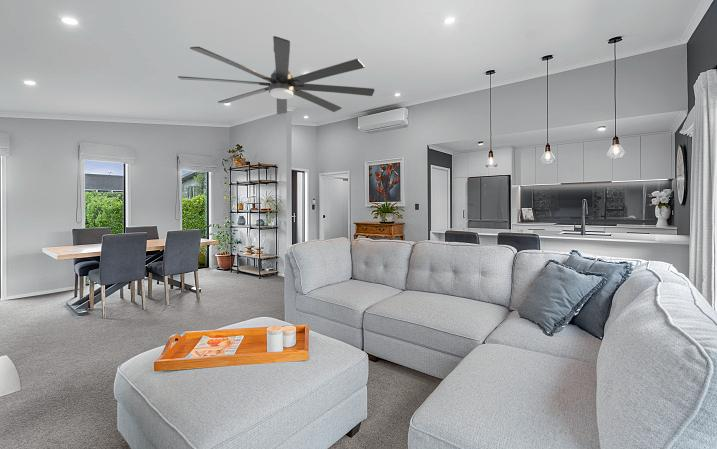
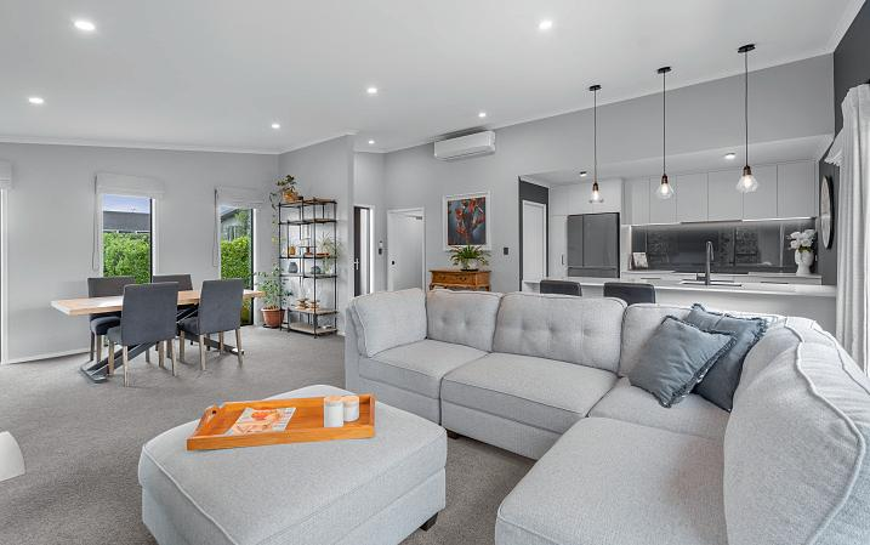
- electric fan [177,35,376,115]
